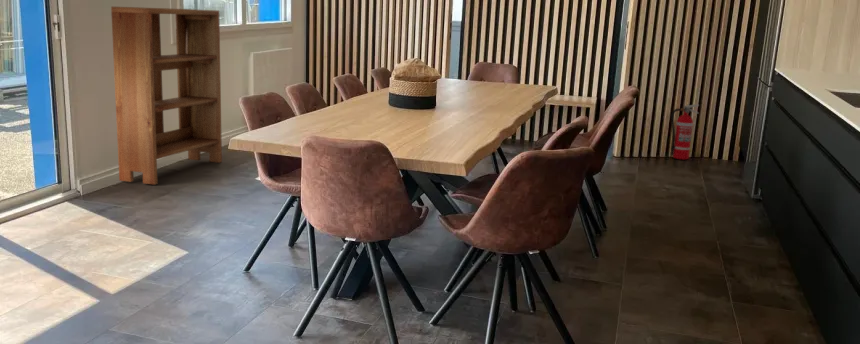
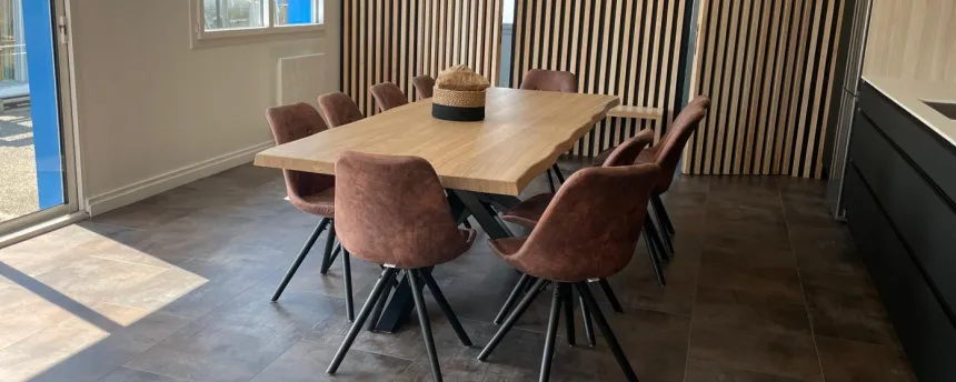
- bookshelf [110,6,223,186]
- fire extinguisher [670,103,700,161]
